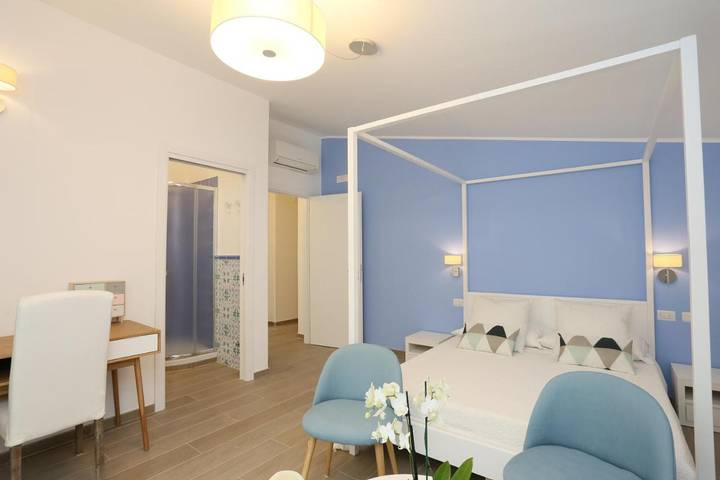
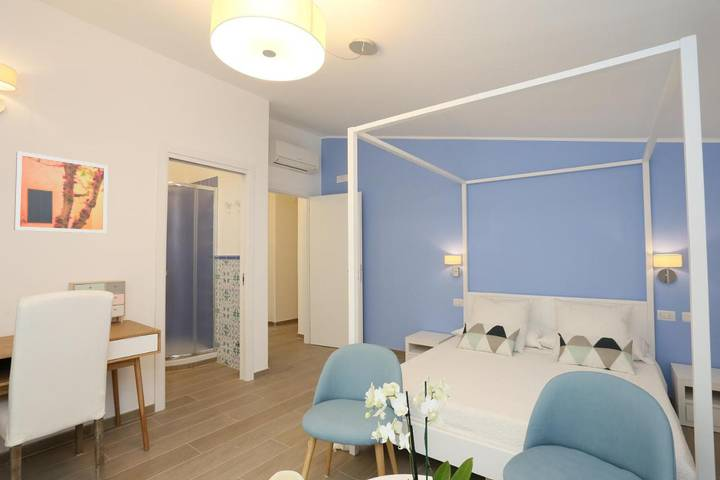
+ wall art [13,150,109,234]
